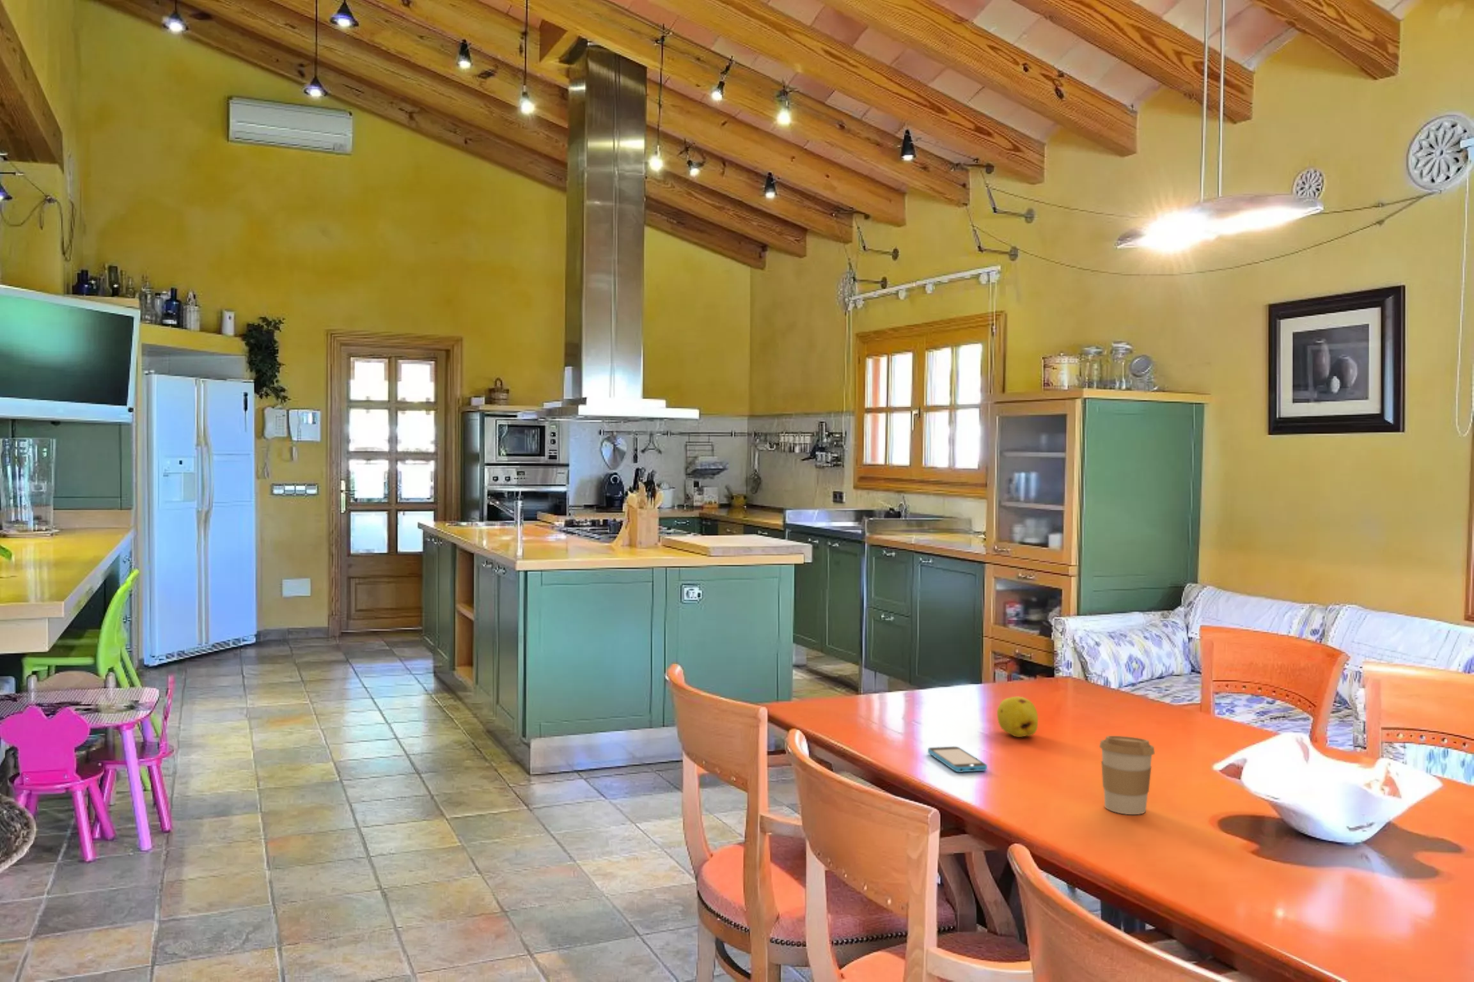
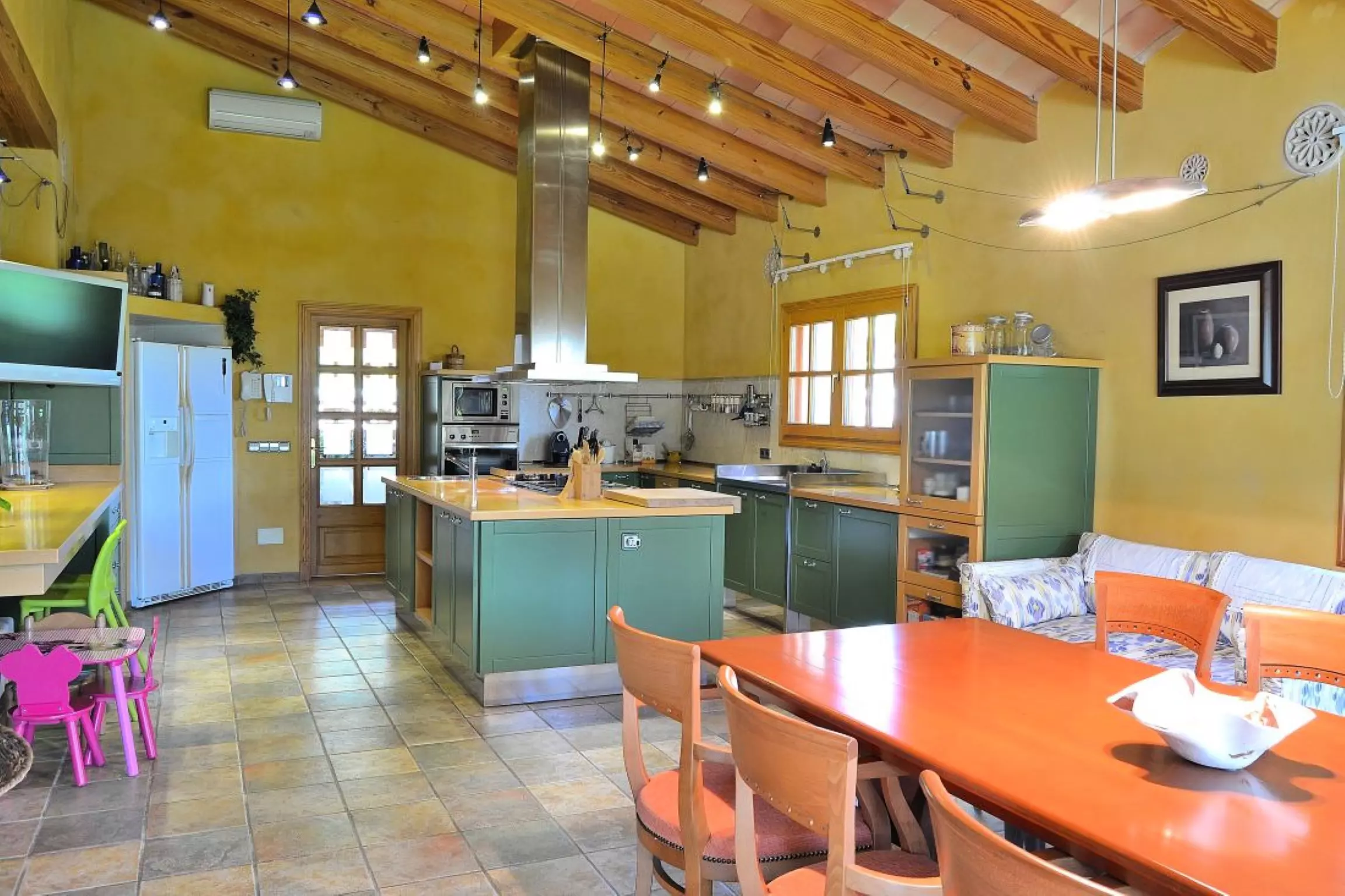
- coffee cup [1098,735,1155,815]
- smartphone [927,746,989,773]
- fruit [996,696,1039,738]
